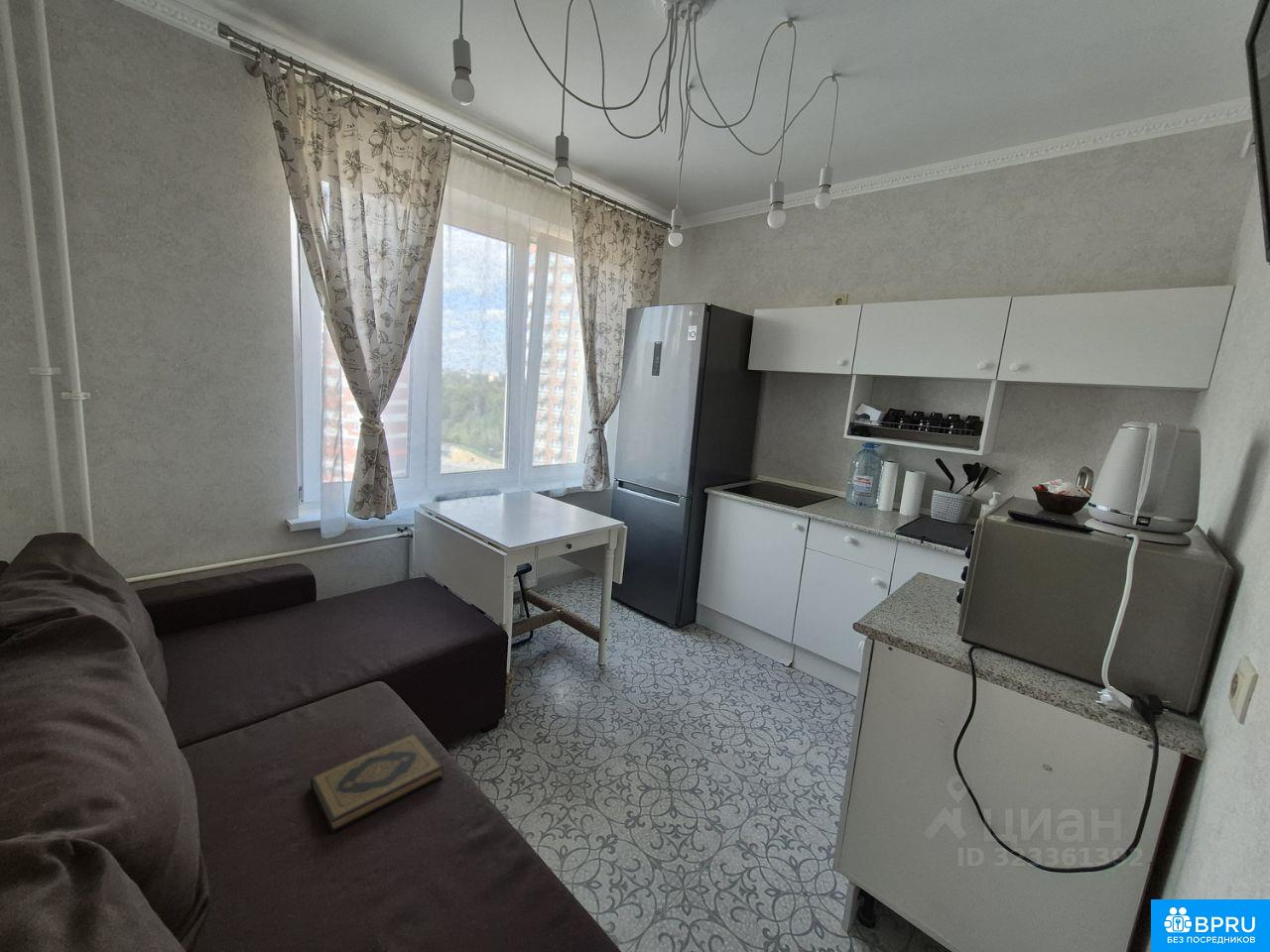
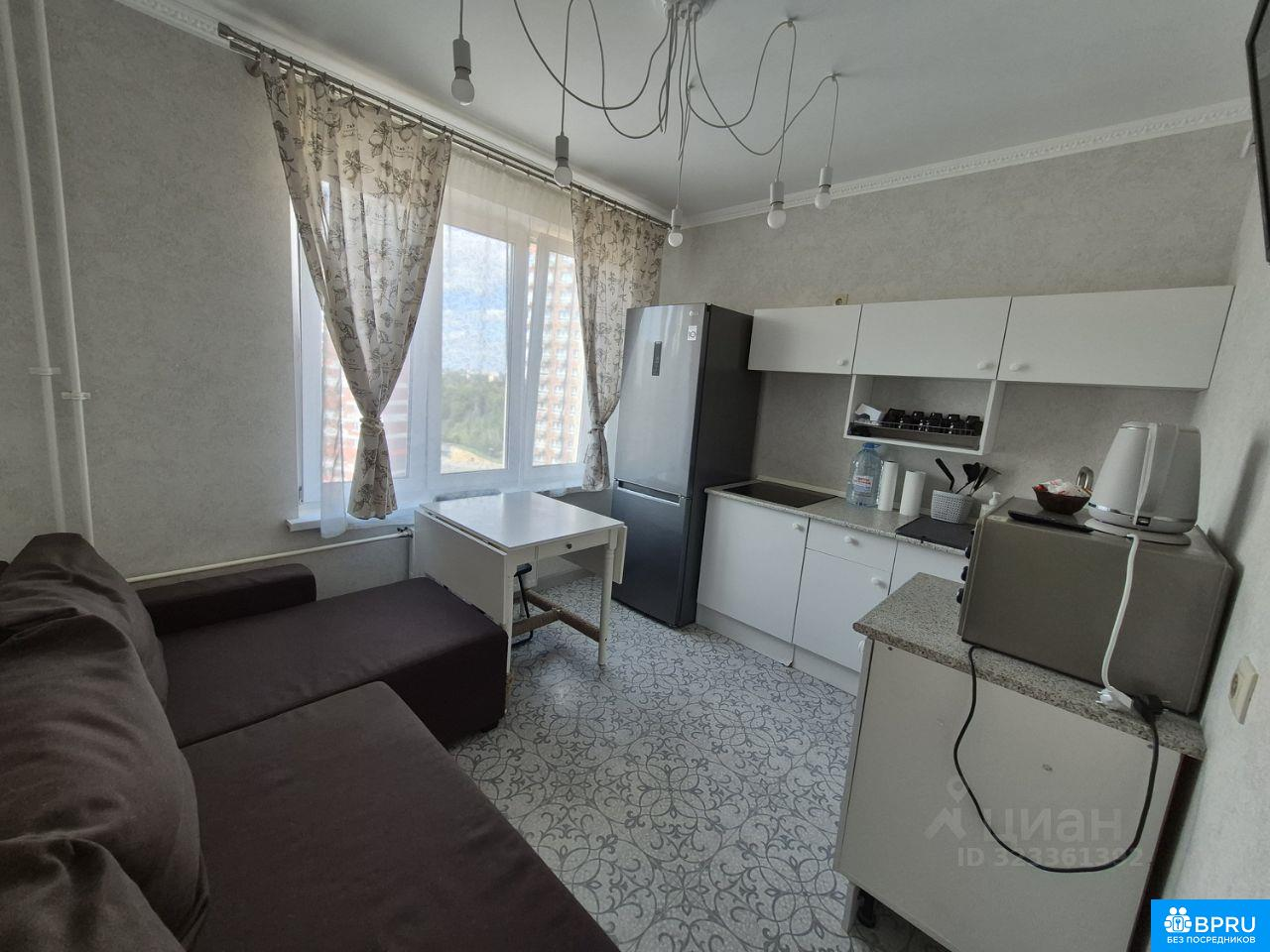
- hardback book [310,731,445,834]
